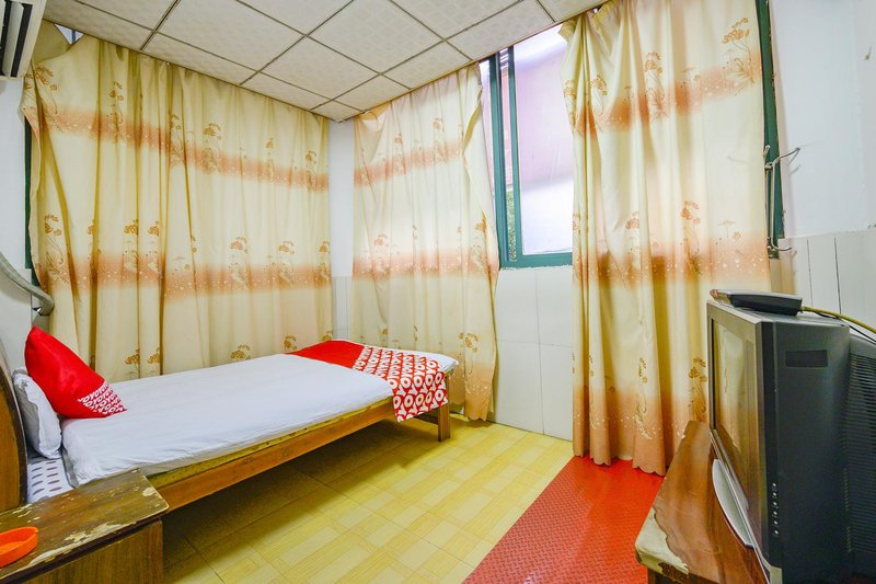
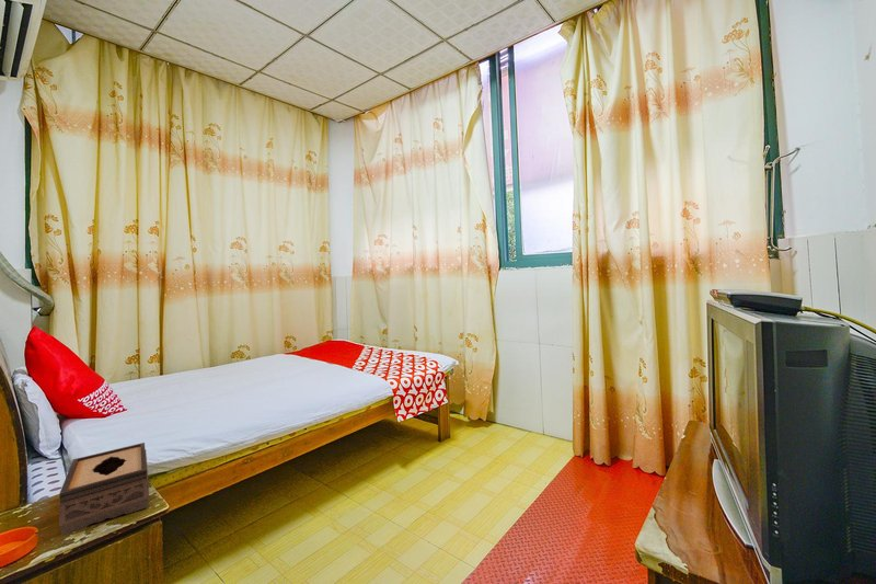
+ tissue box [57,442,150,536]
